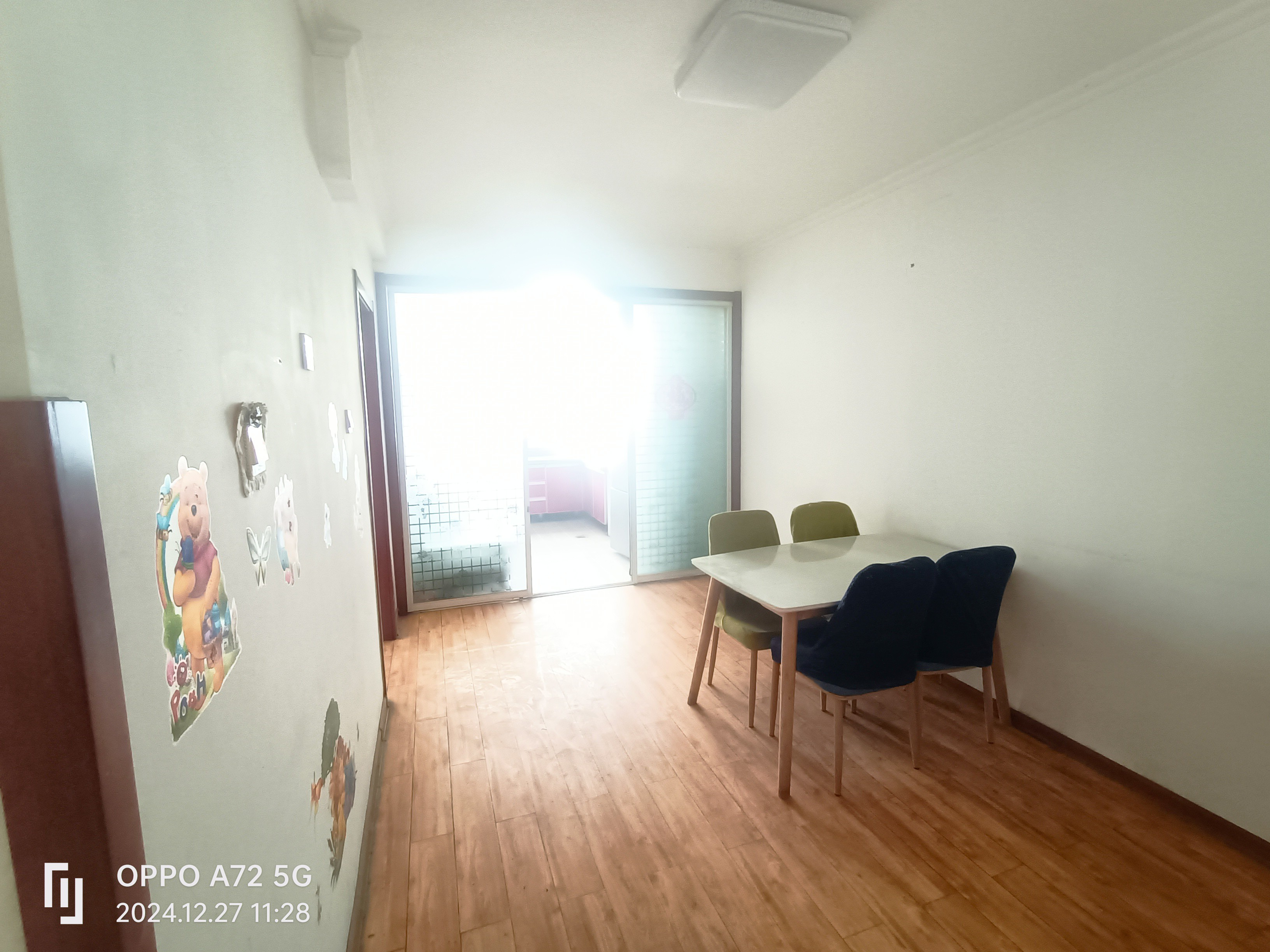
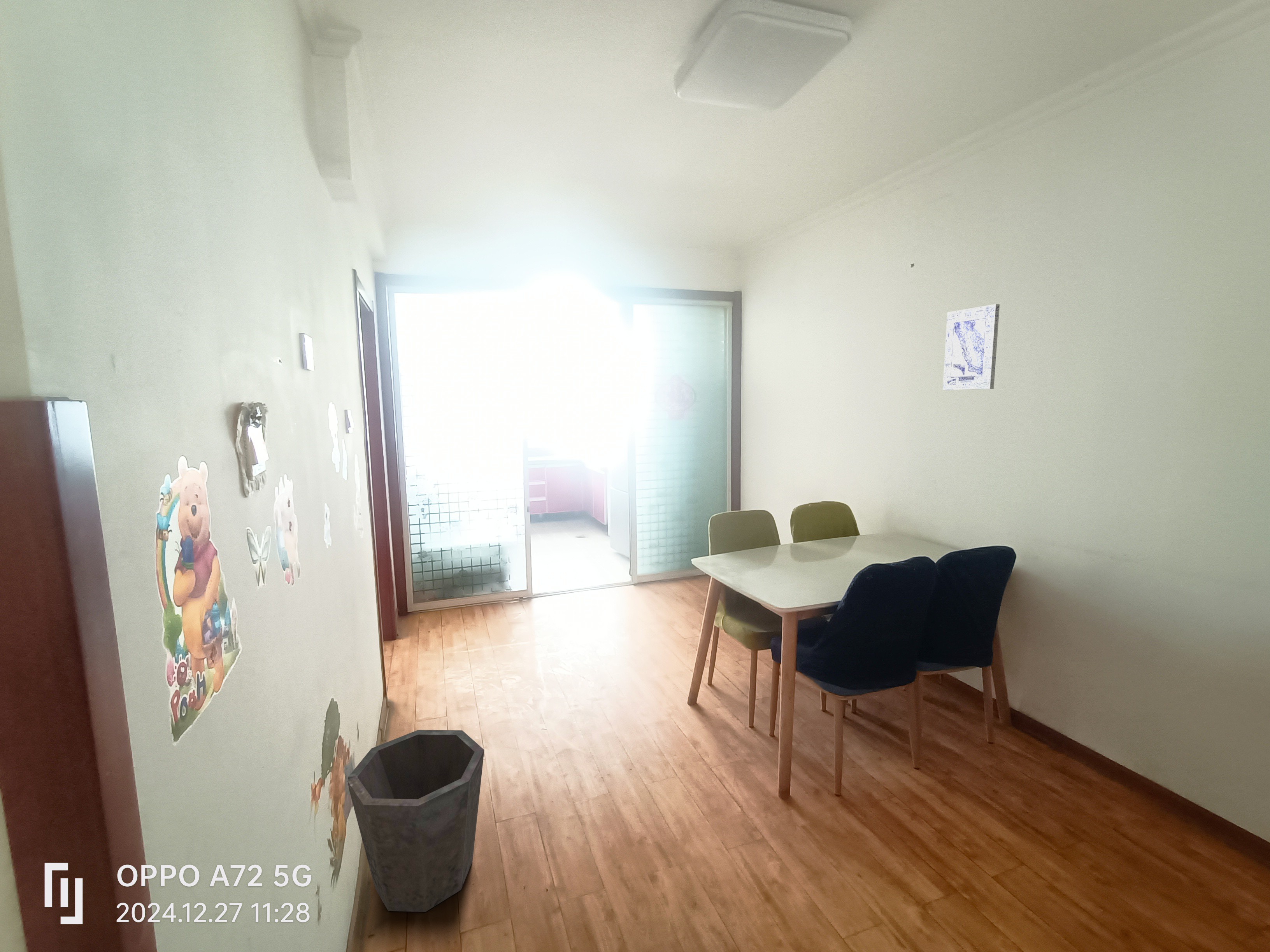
+ waste bin [347,730,485,912]
+ wall art [942,304,1000,390]
